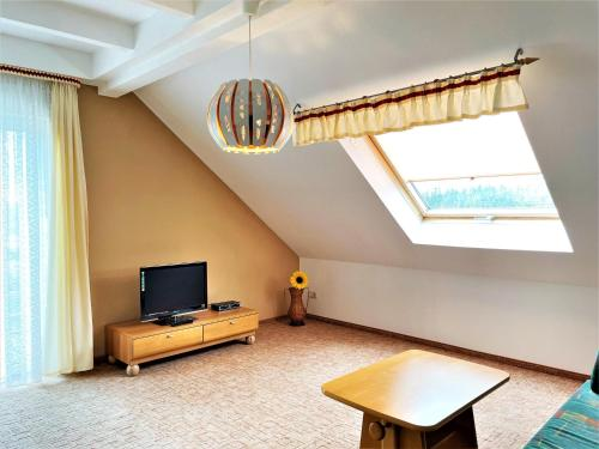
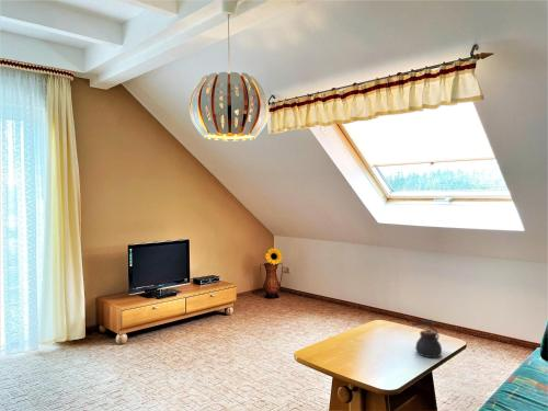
+ teapot [411,319,443,358]
